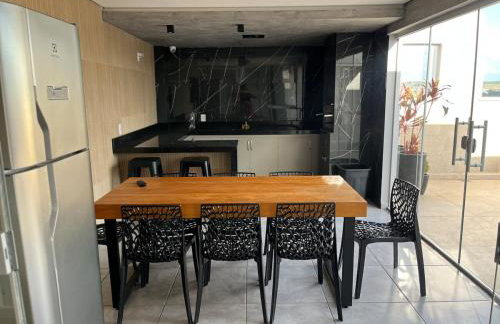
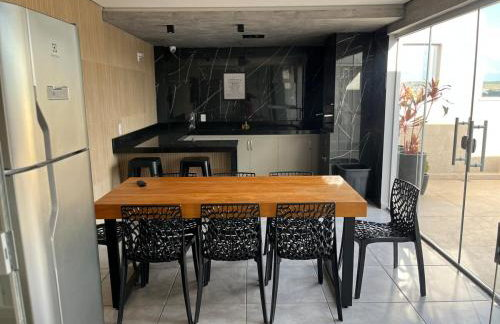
+ wall art [221,70,248,102]
